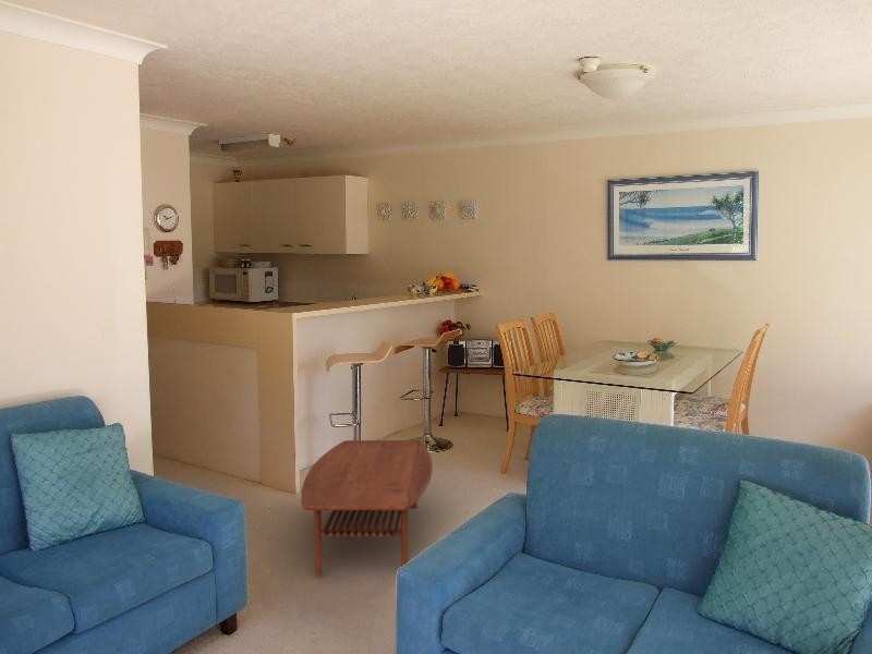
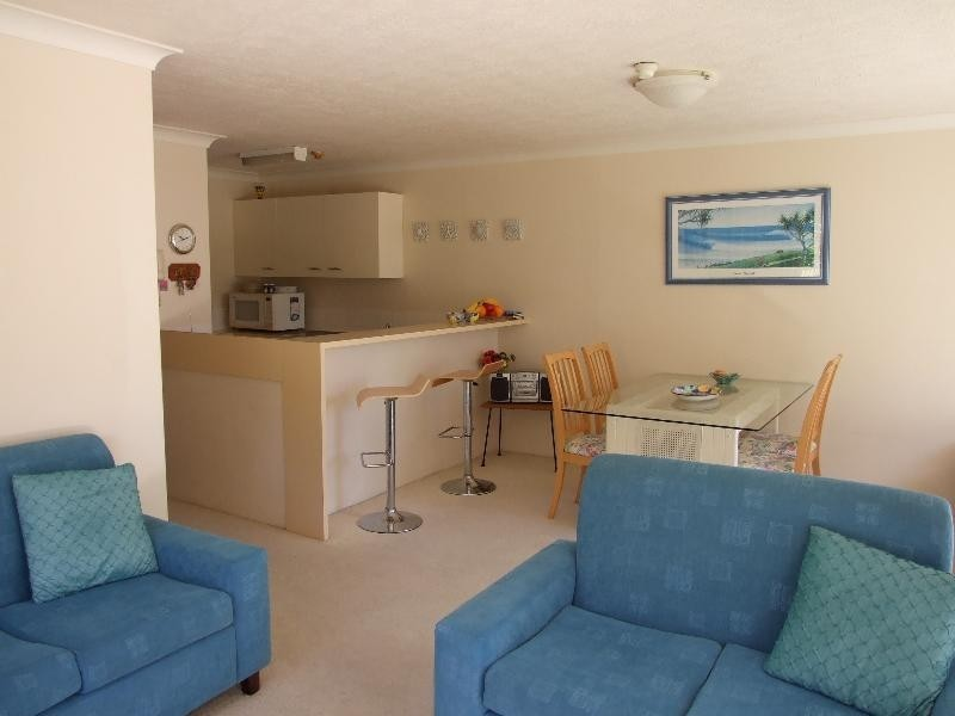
- coffee table [300,439,434,576]
